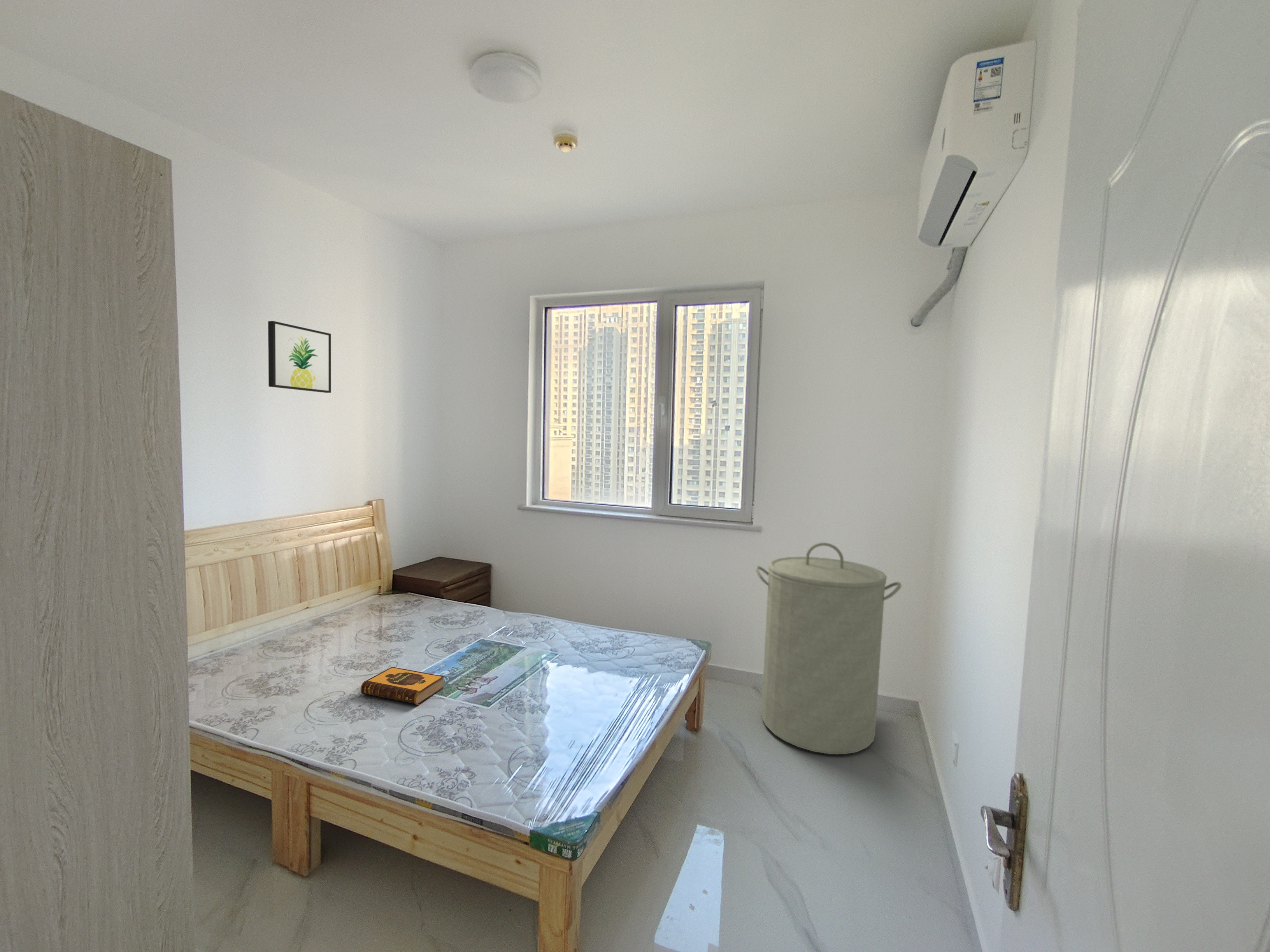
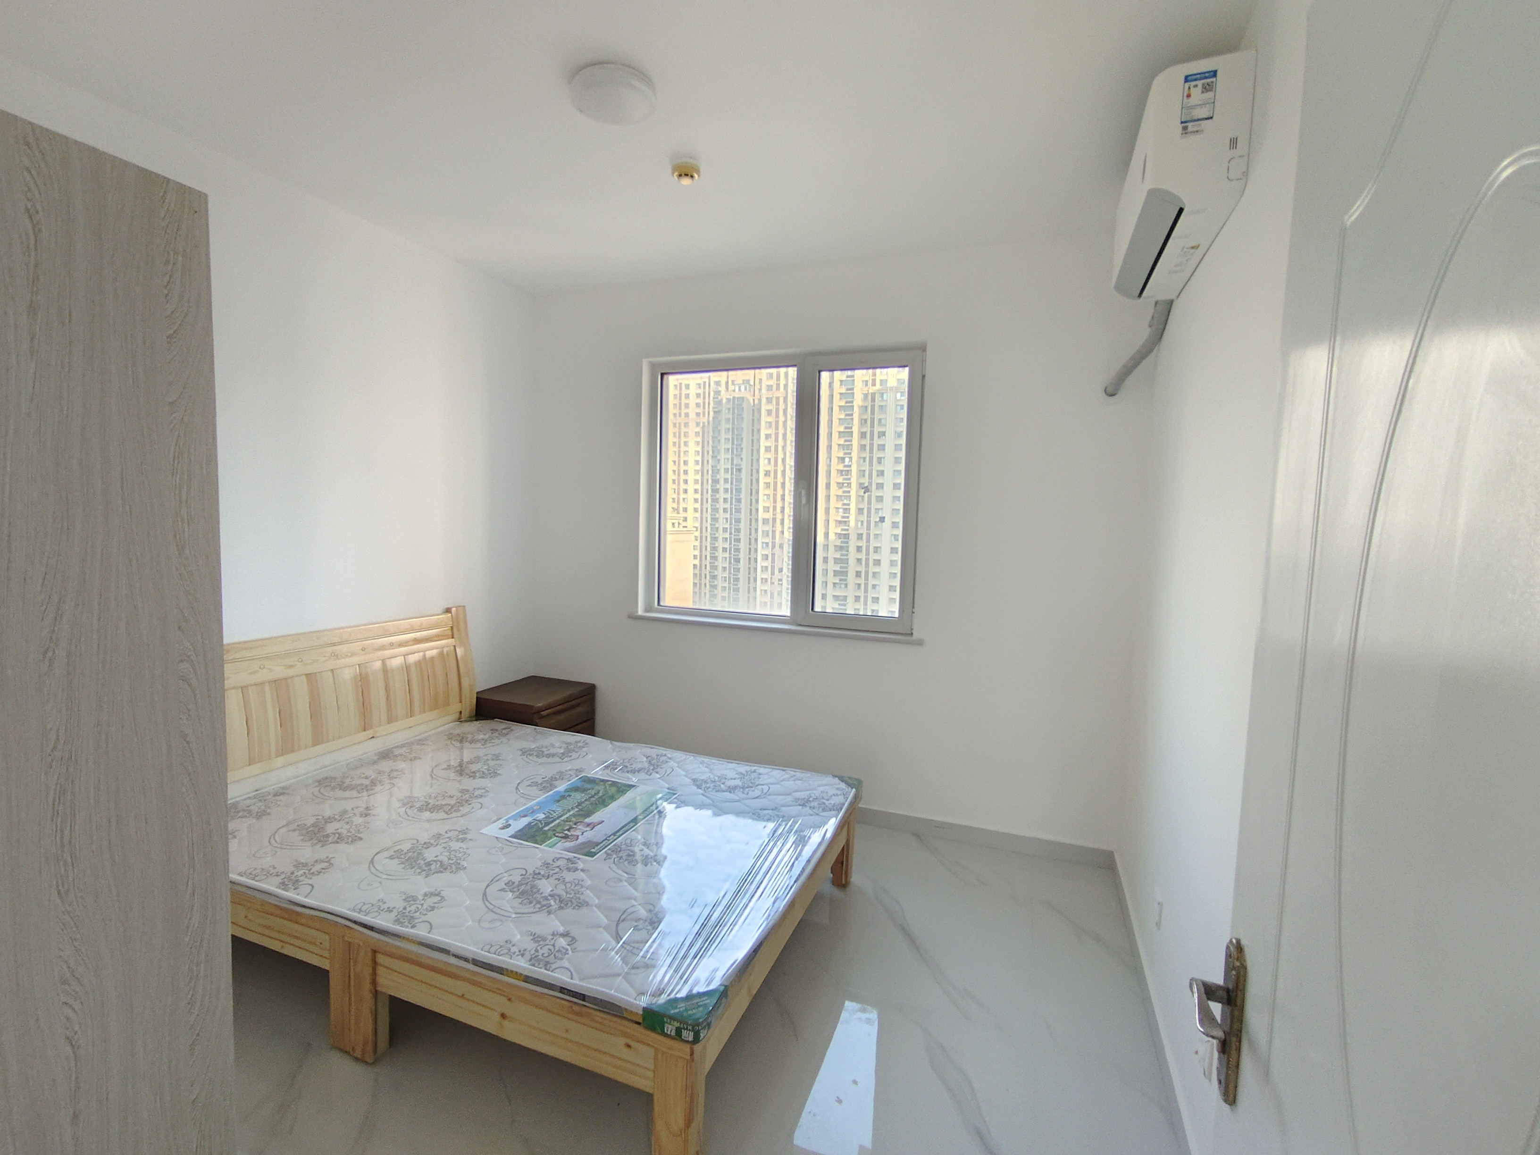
- wall art [268,320,332,393]
- laundry hamper [755,542,902,755]
- hardback book [360,667,445,705]
